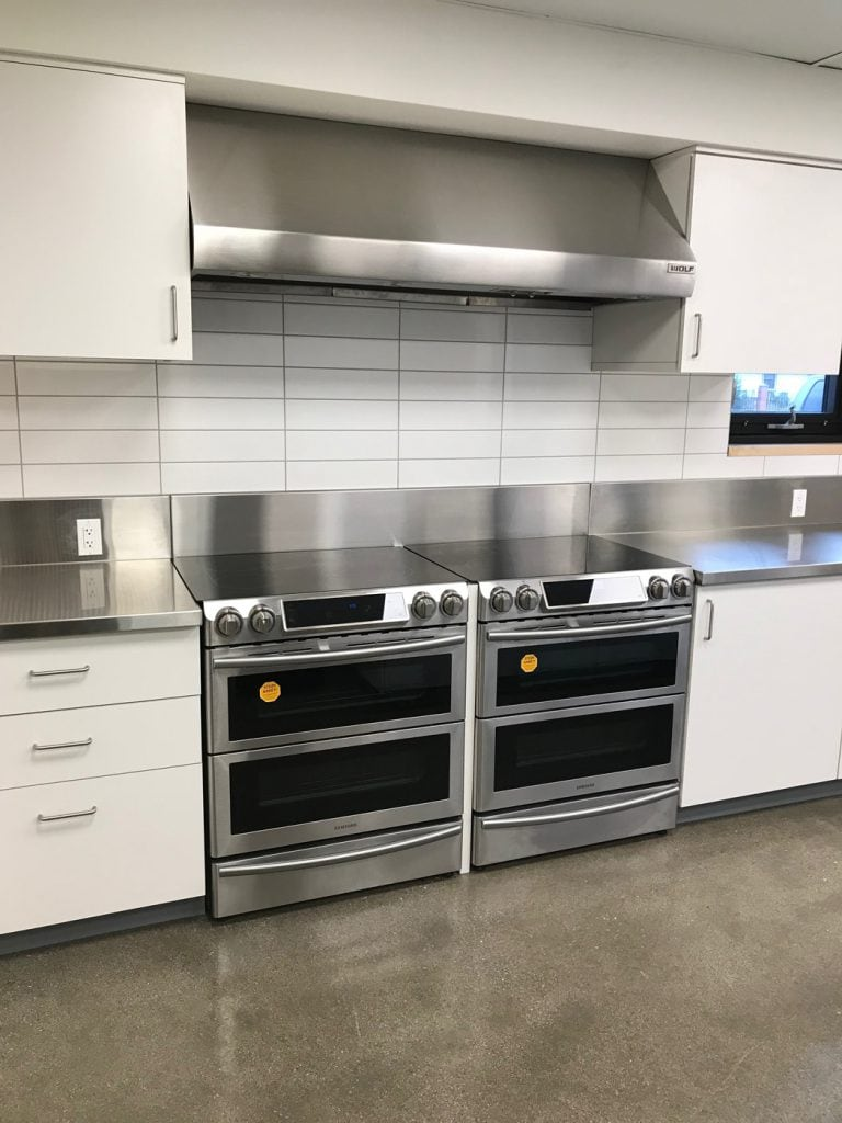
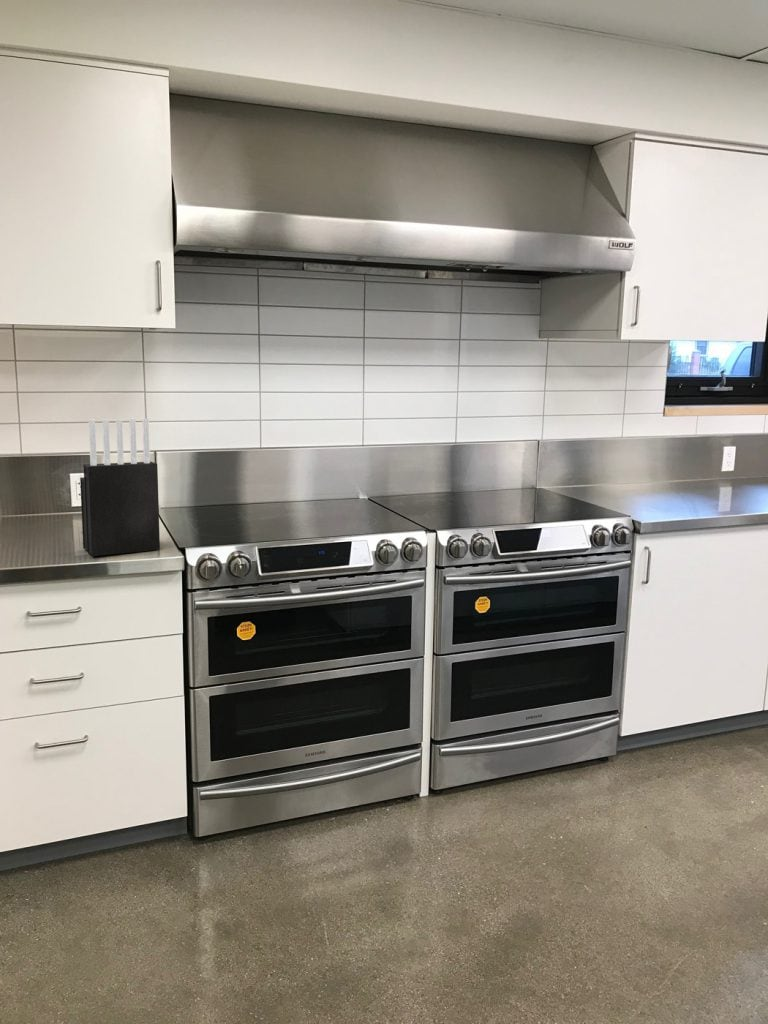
+ knife block [79,418,161,557]
